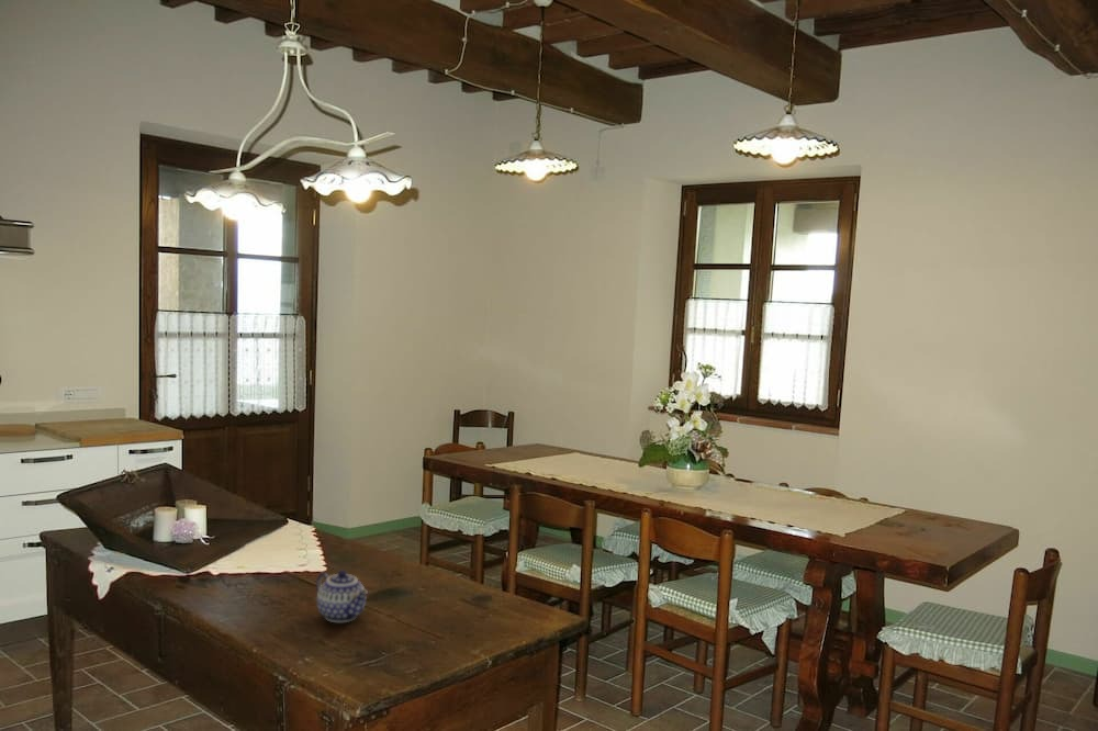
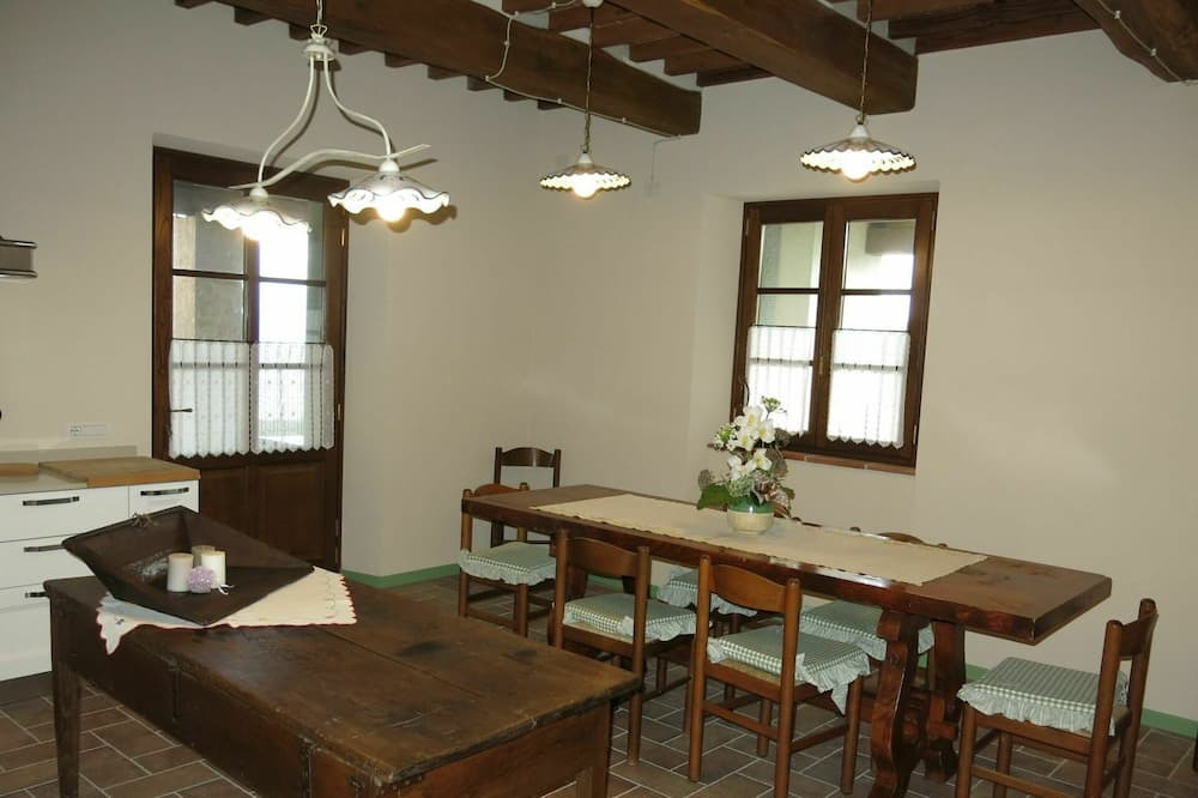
- teapot [315,570,369,623]
